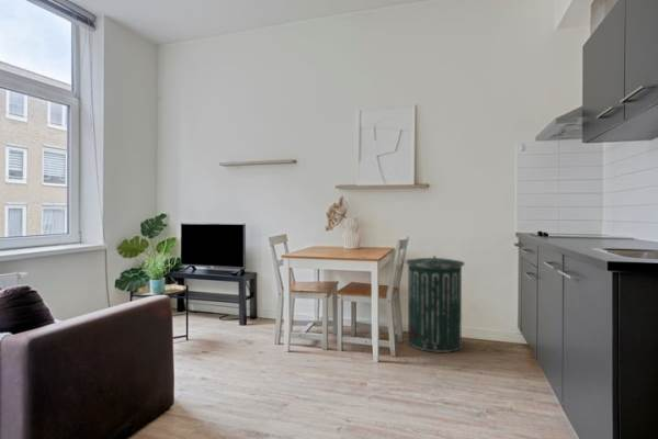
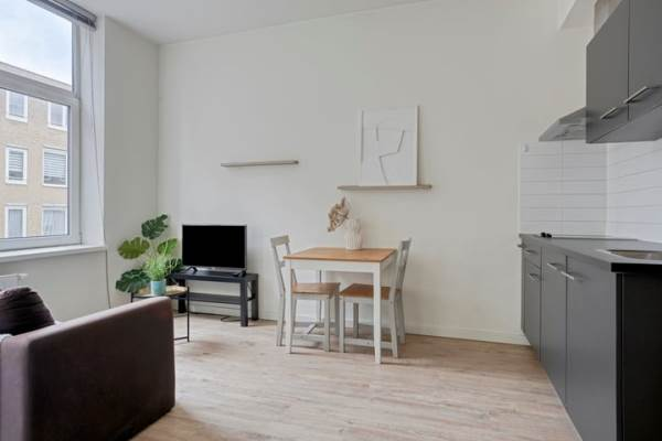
- trash can [405,255,466,353]
